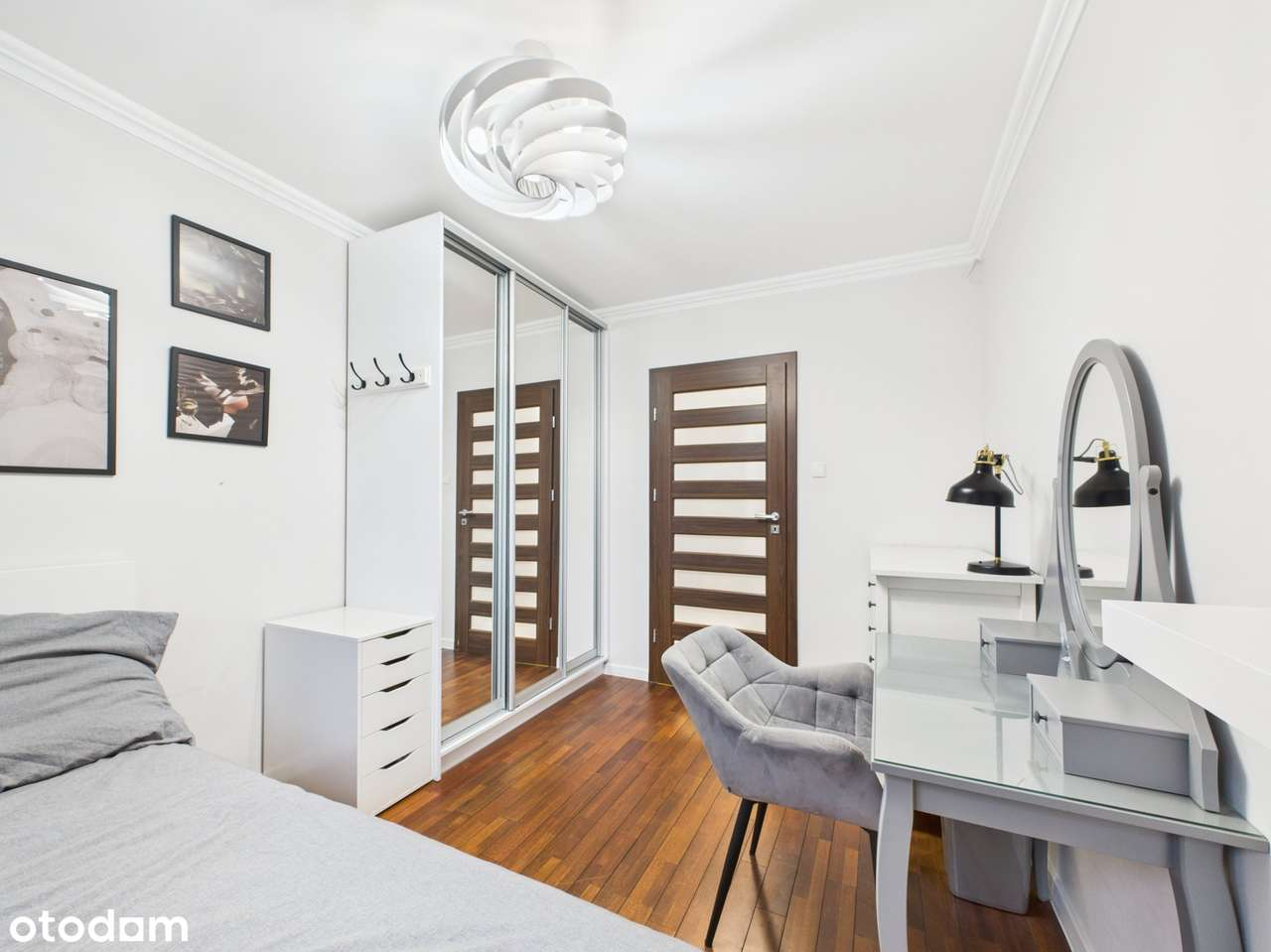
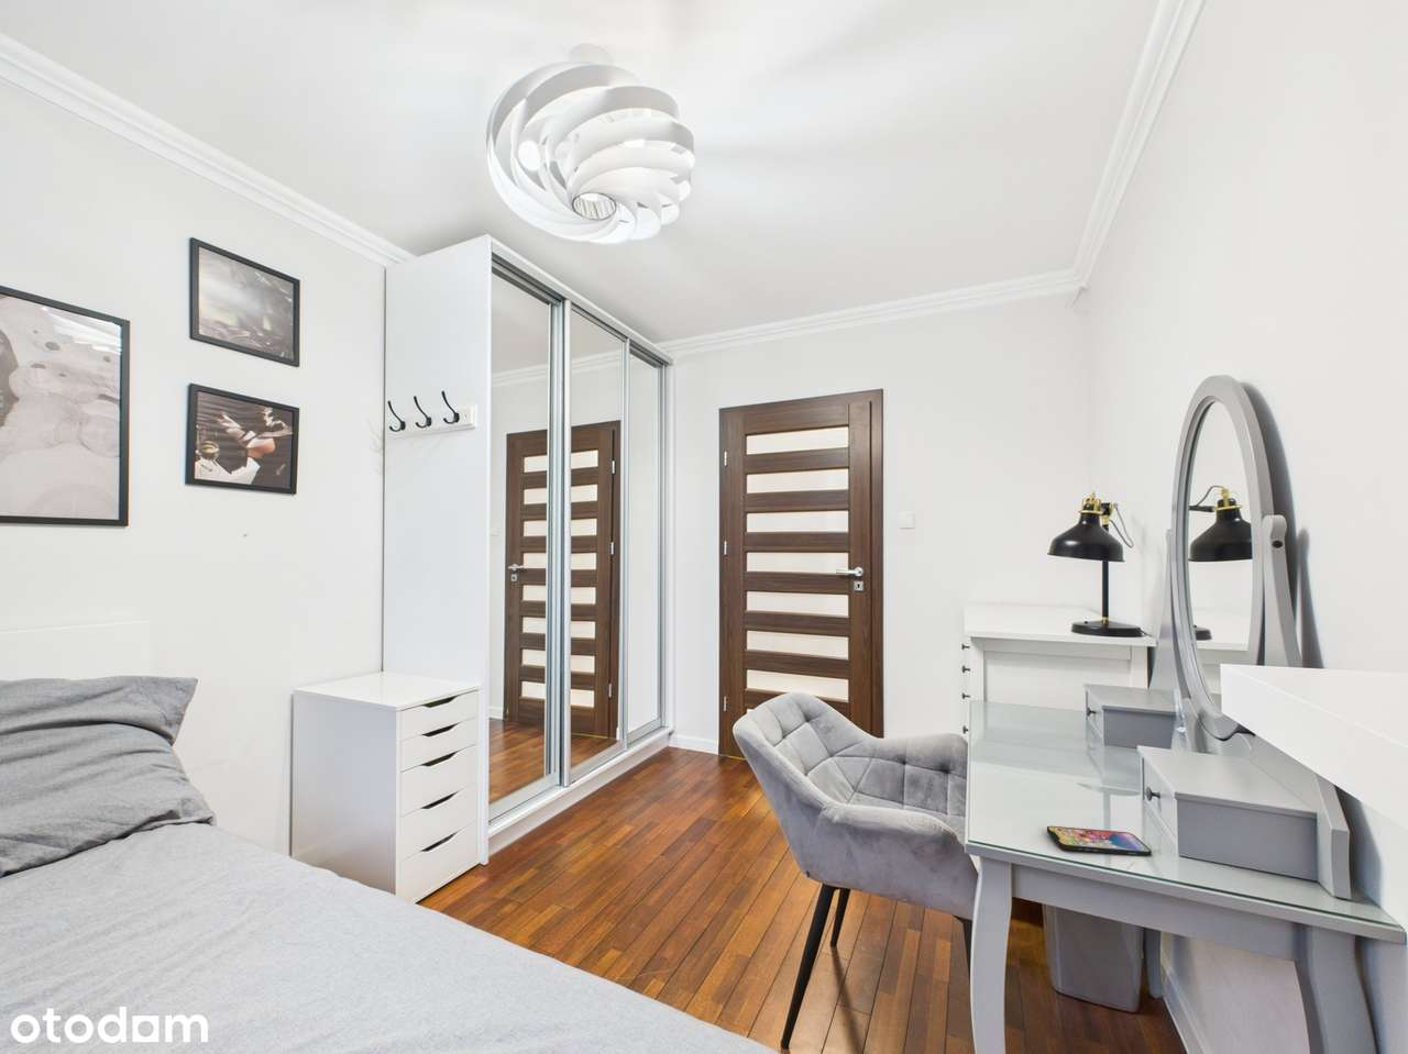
+ smartphone [1046,826,1153,857]
